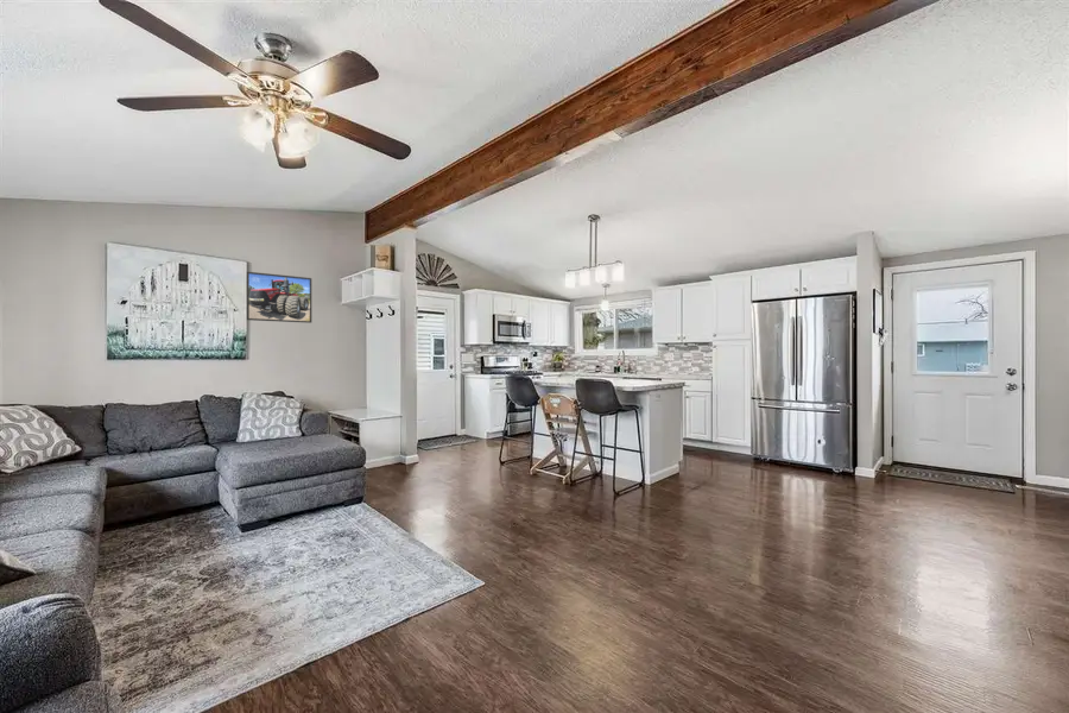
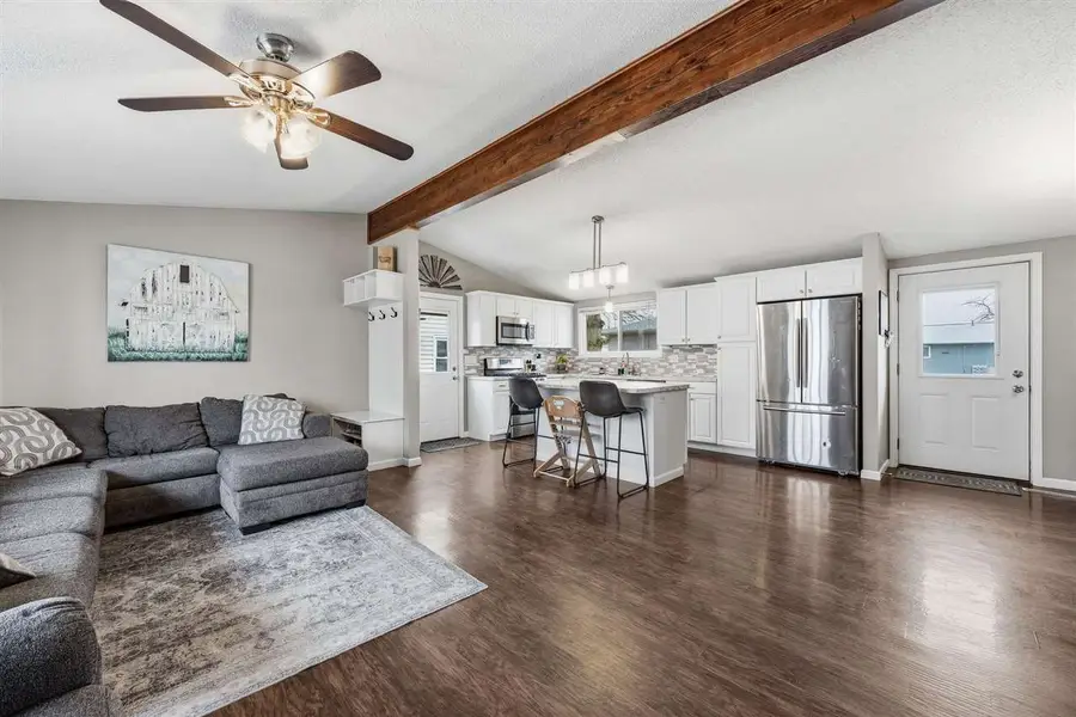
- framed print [246,271,312,324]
